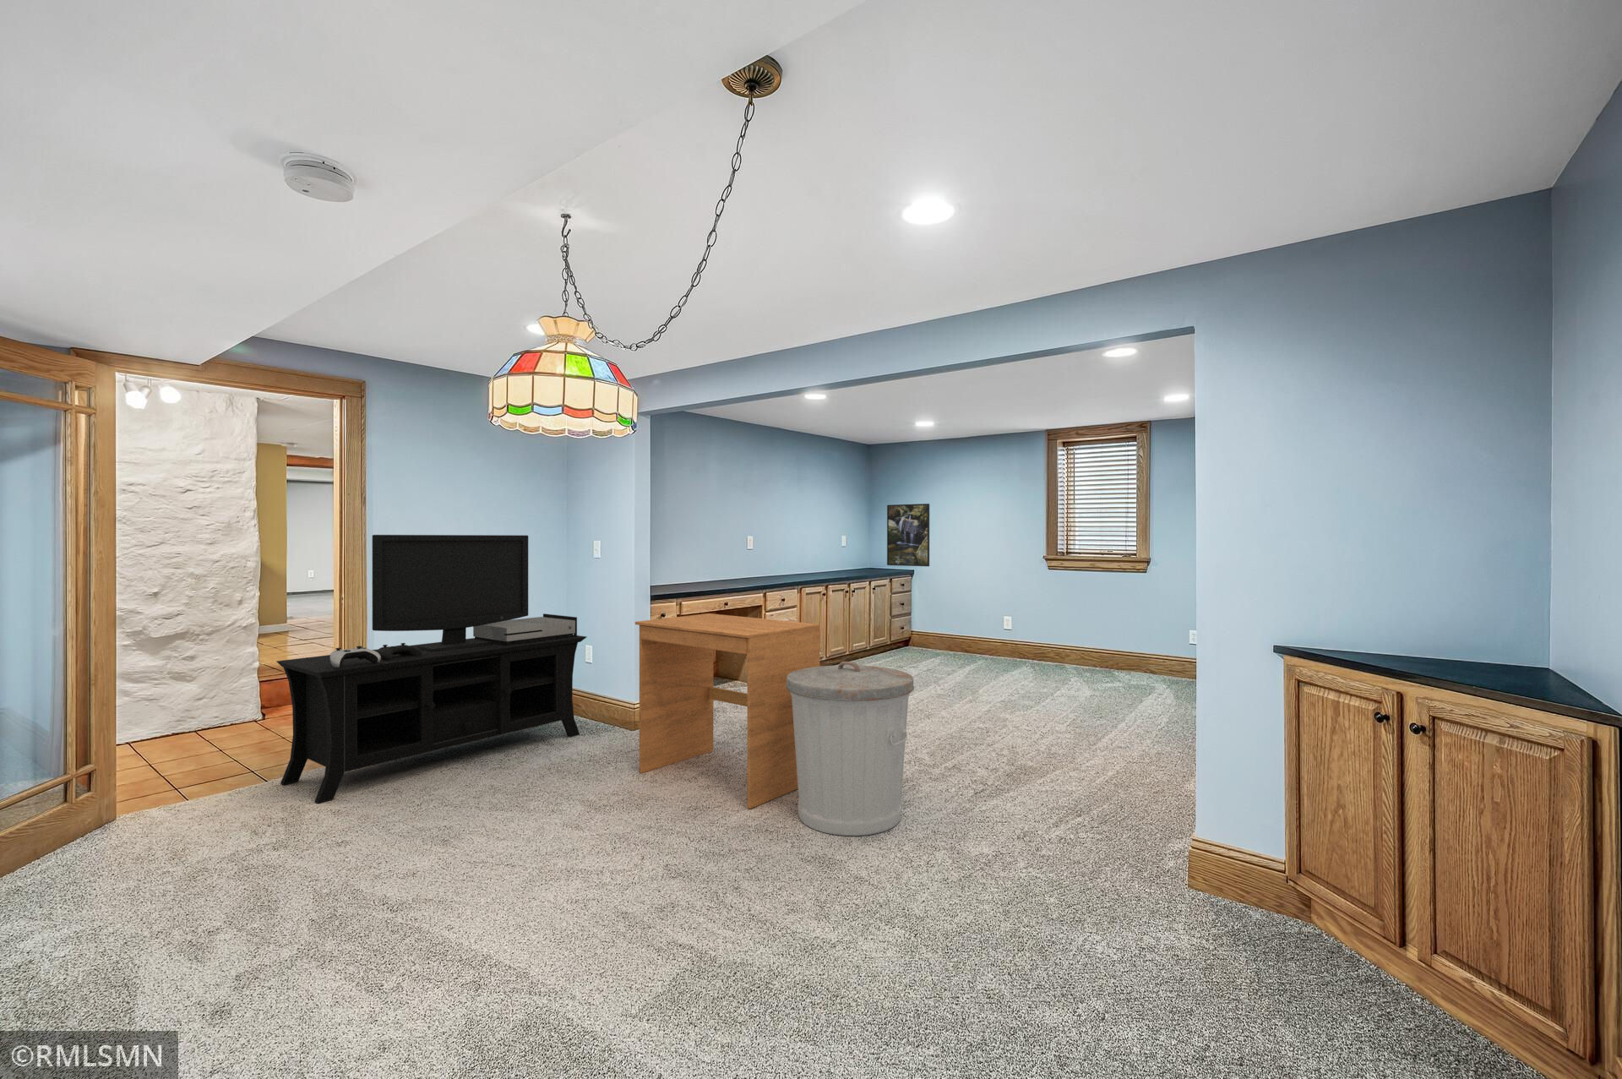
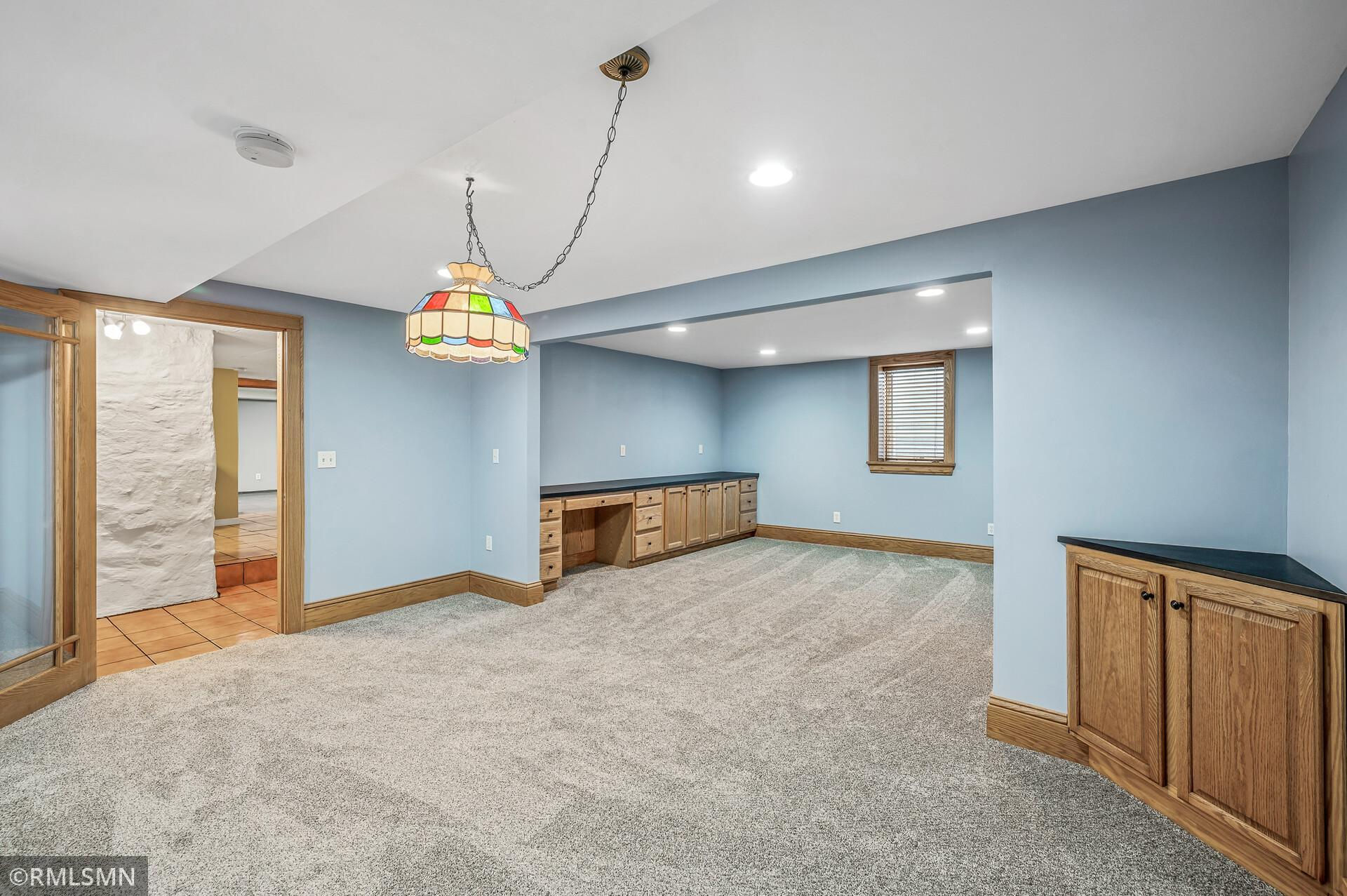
- trash can [785,661,915,837]
- media console [276,533,588,804]
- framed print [886,502,930,567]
- desk [635,613,821,810]
